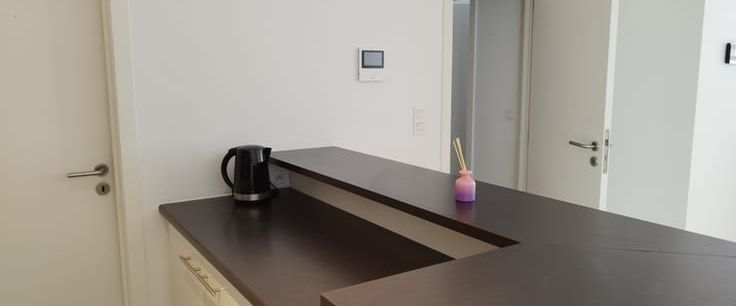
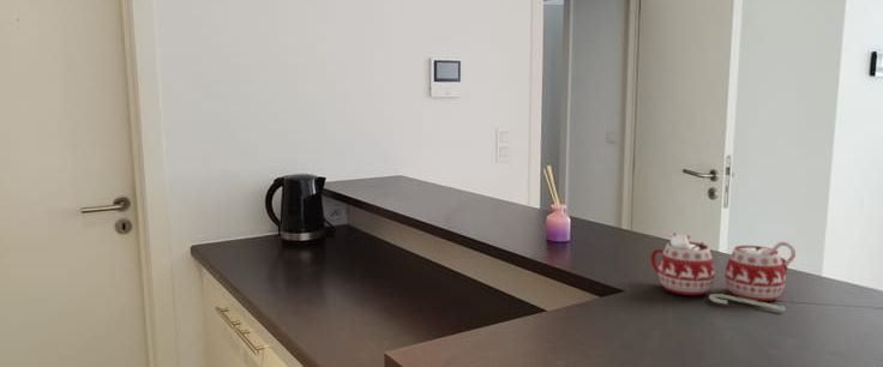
+ mug [650,233,797,312]
